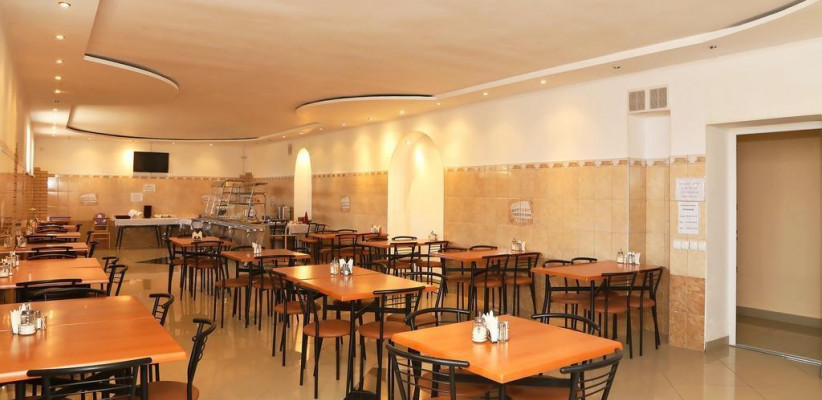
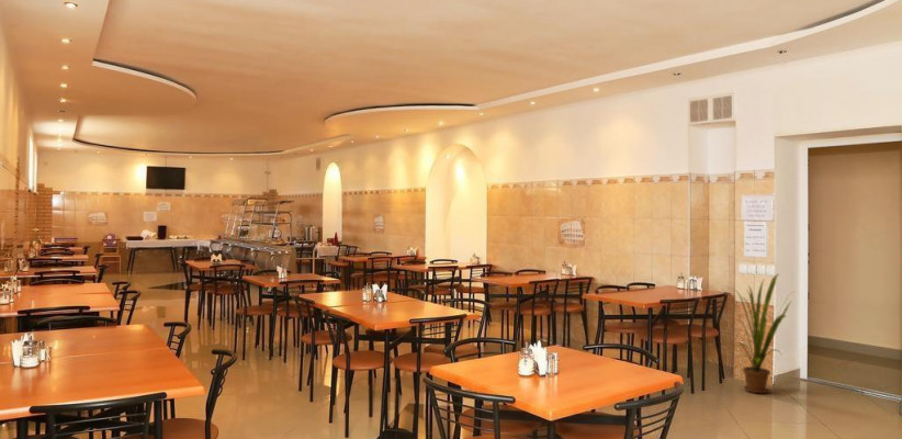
+ house plant [729,273,797,394]
